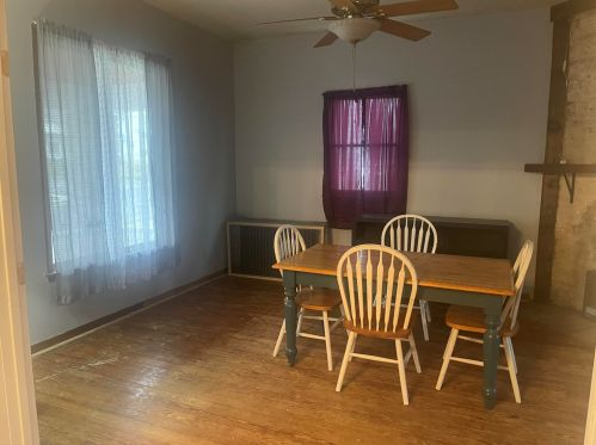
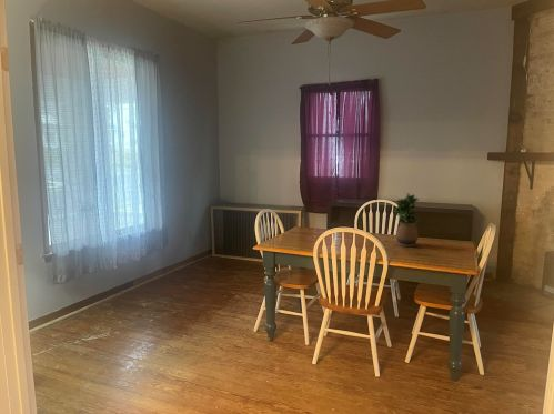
+ potted plant [392,192,420,248]
